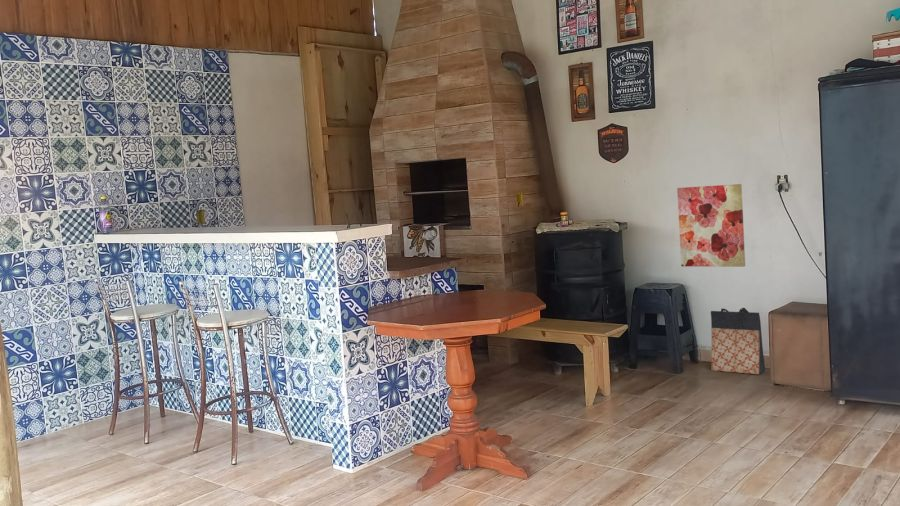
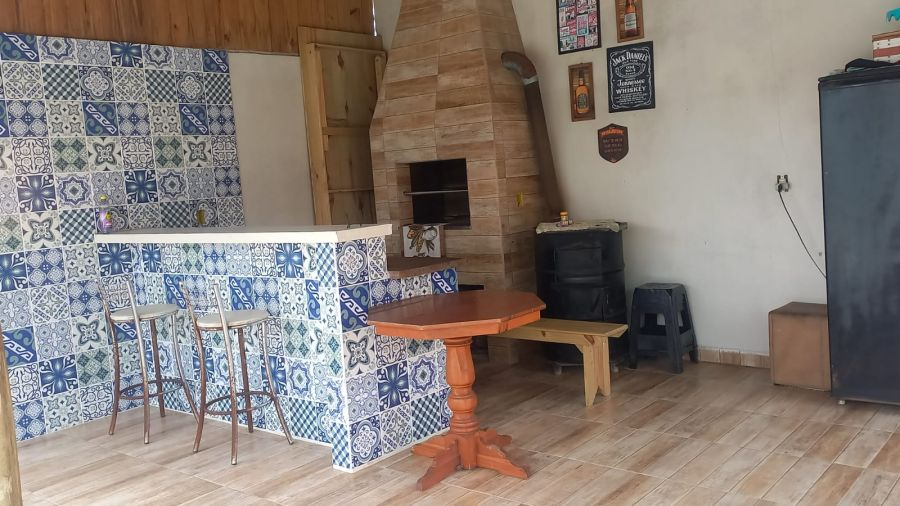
- bag [710,307,766,375]
- wall art [676,183,746,268]
